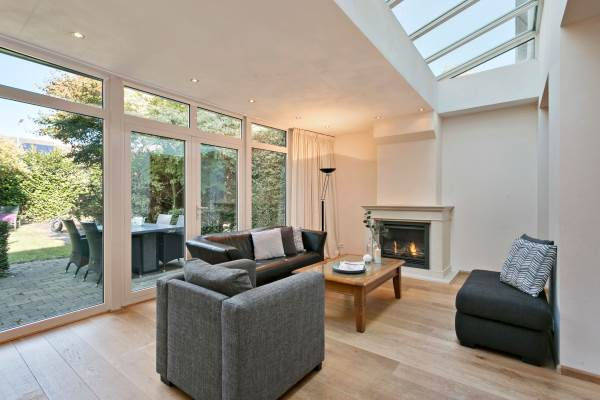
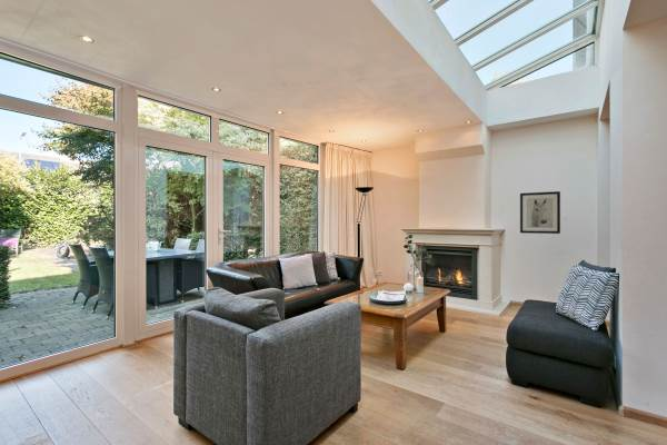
+ wall art [519,190,561,235]
